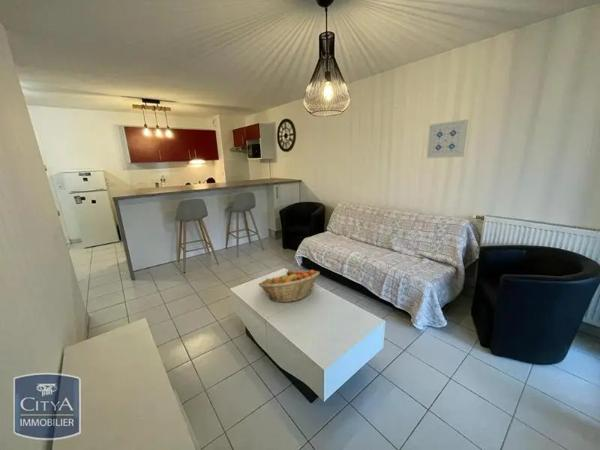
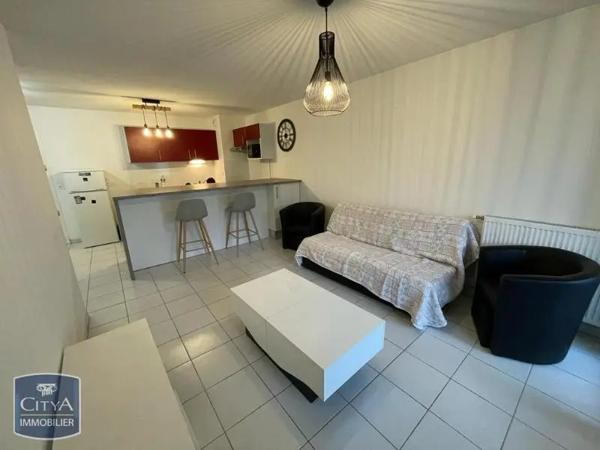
- fruit basket [258,269,321,303]
- wall art [426,118,469,159]
